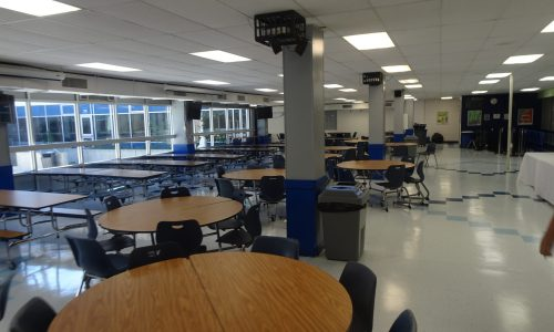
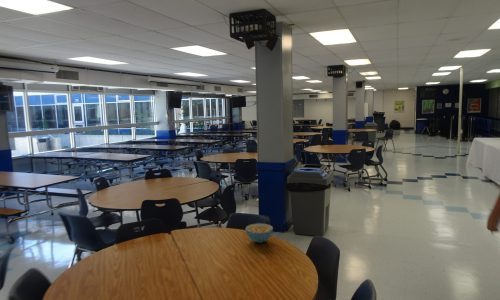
+ cereal bowl [245,223,274,244]
